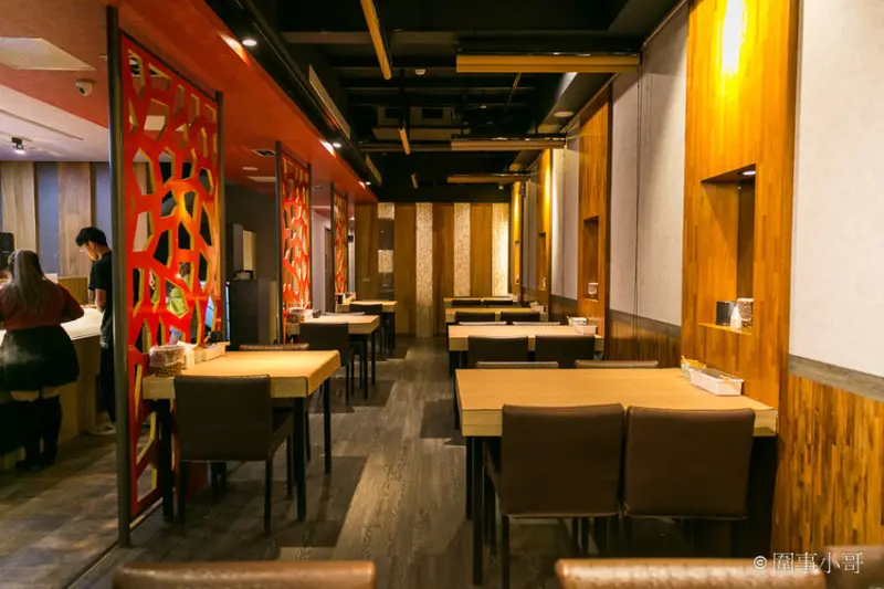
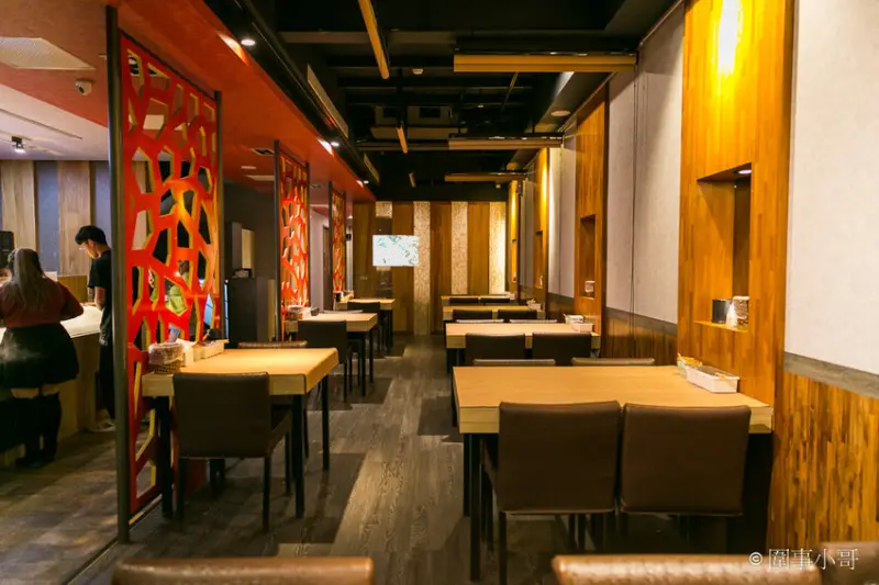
+ wall art [372,234,420,267]
